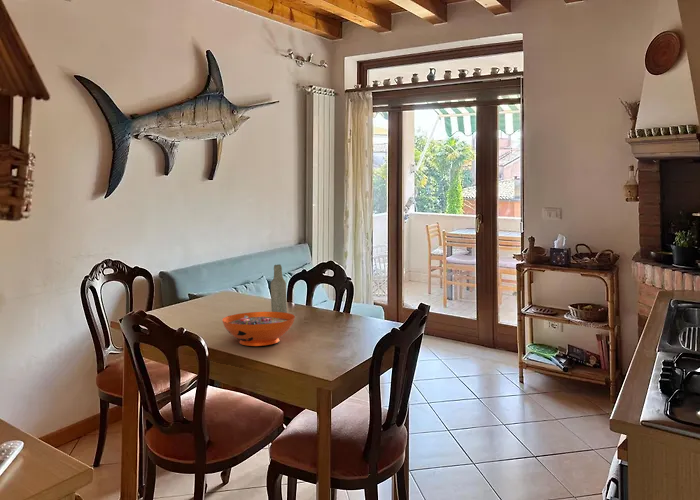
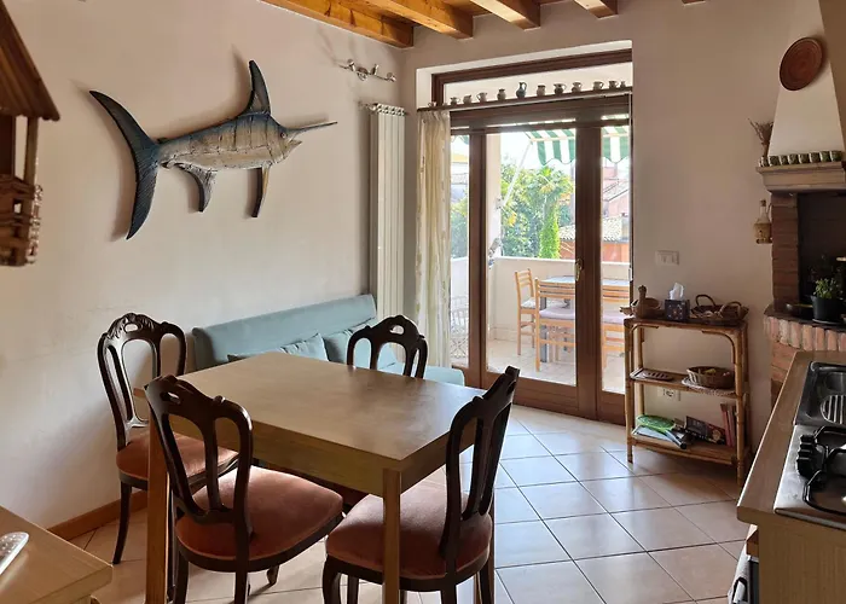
- decorative bowl [222,311,296,347]
- bottle [270,263,288,313]
